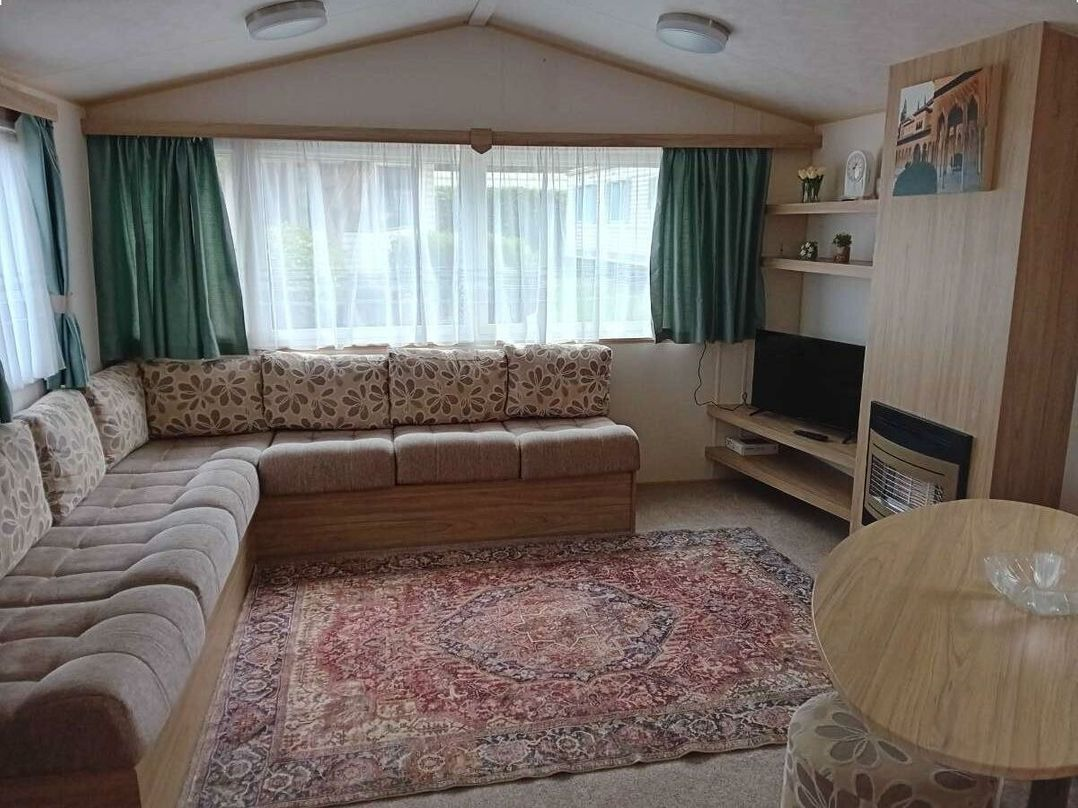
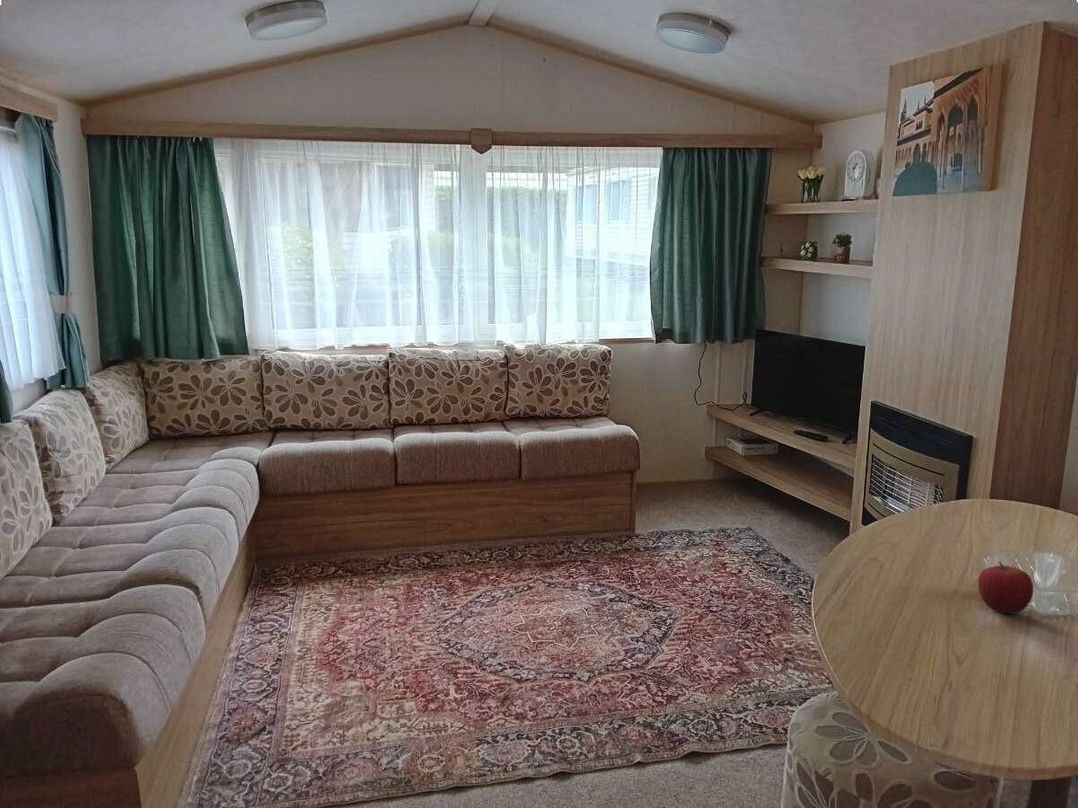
+ fruit [977,561,1035,615]
